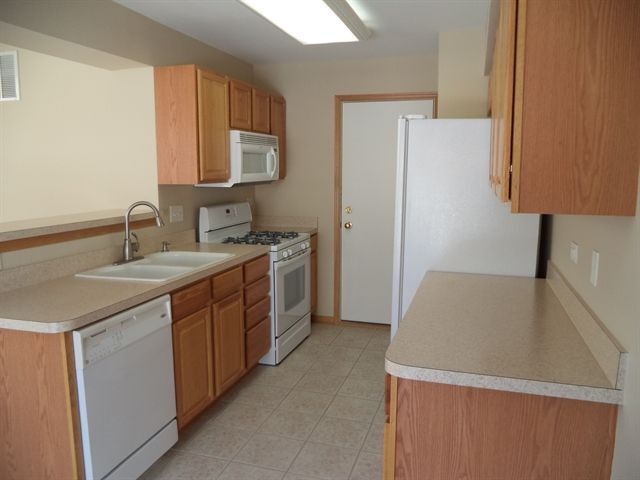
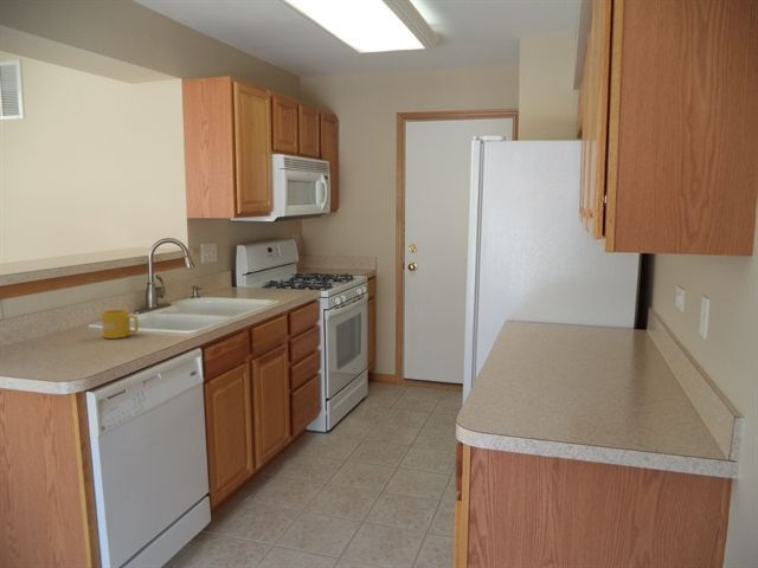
+ mug [101,309,140,340]
